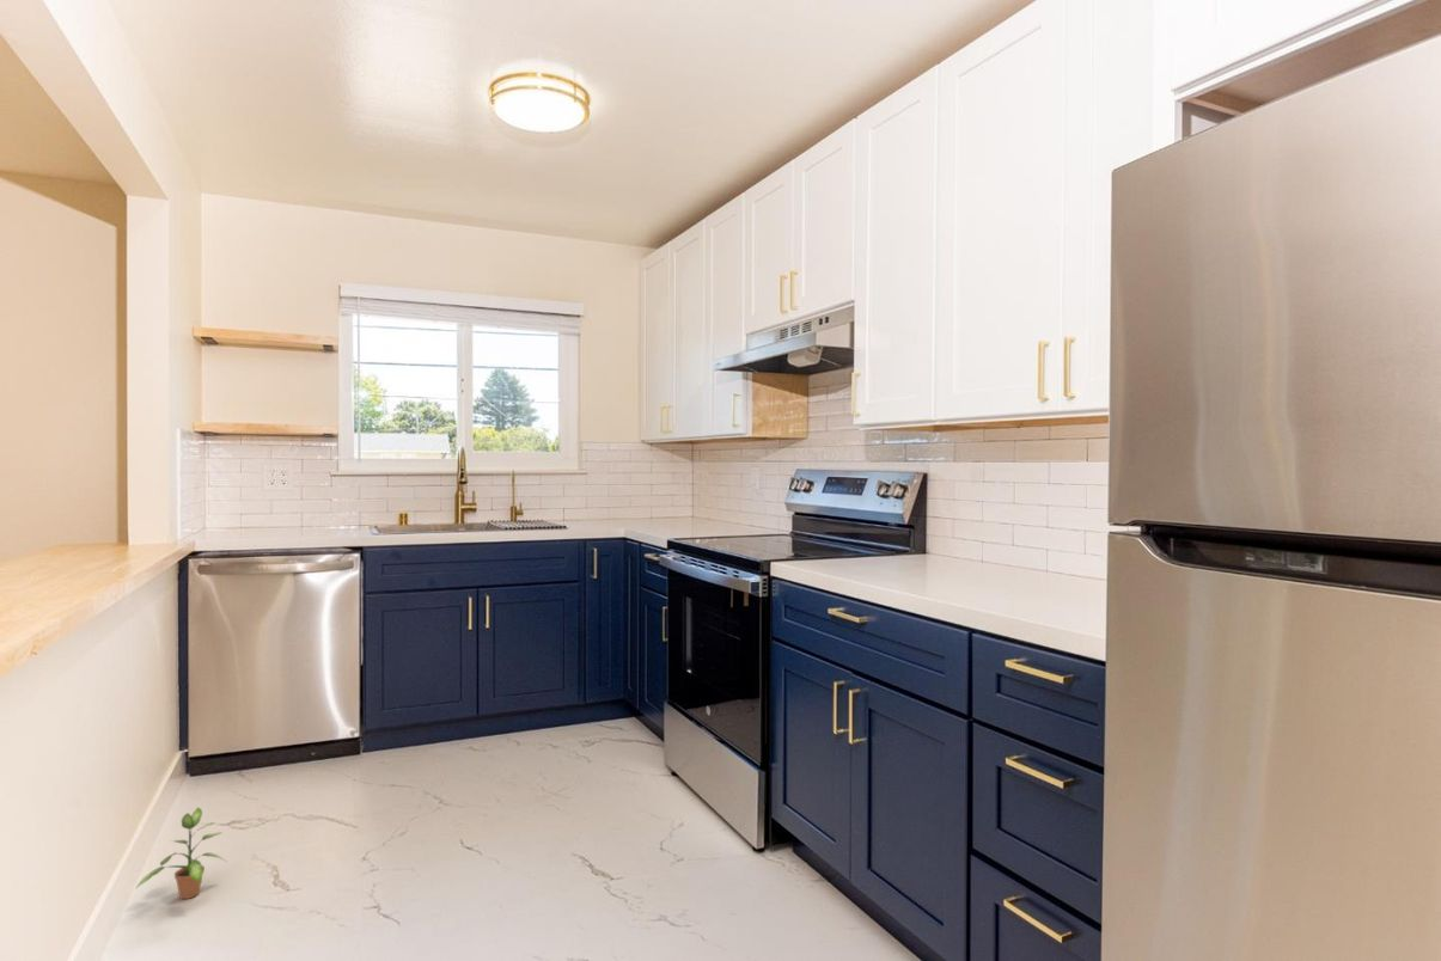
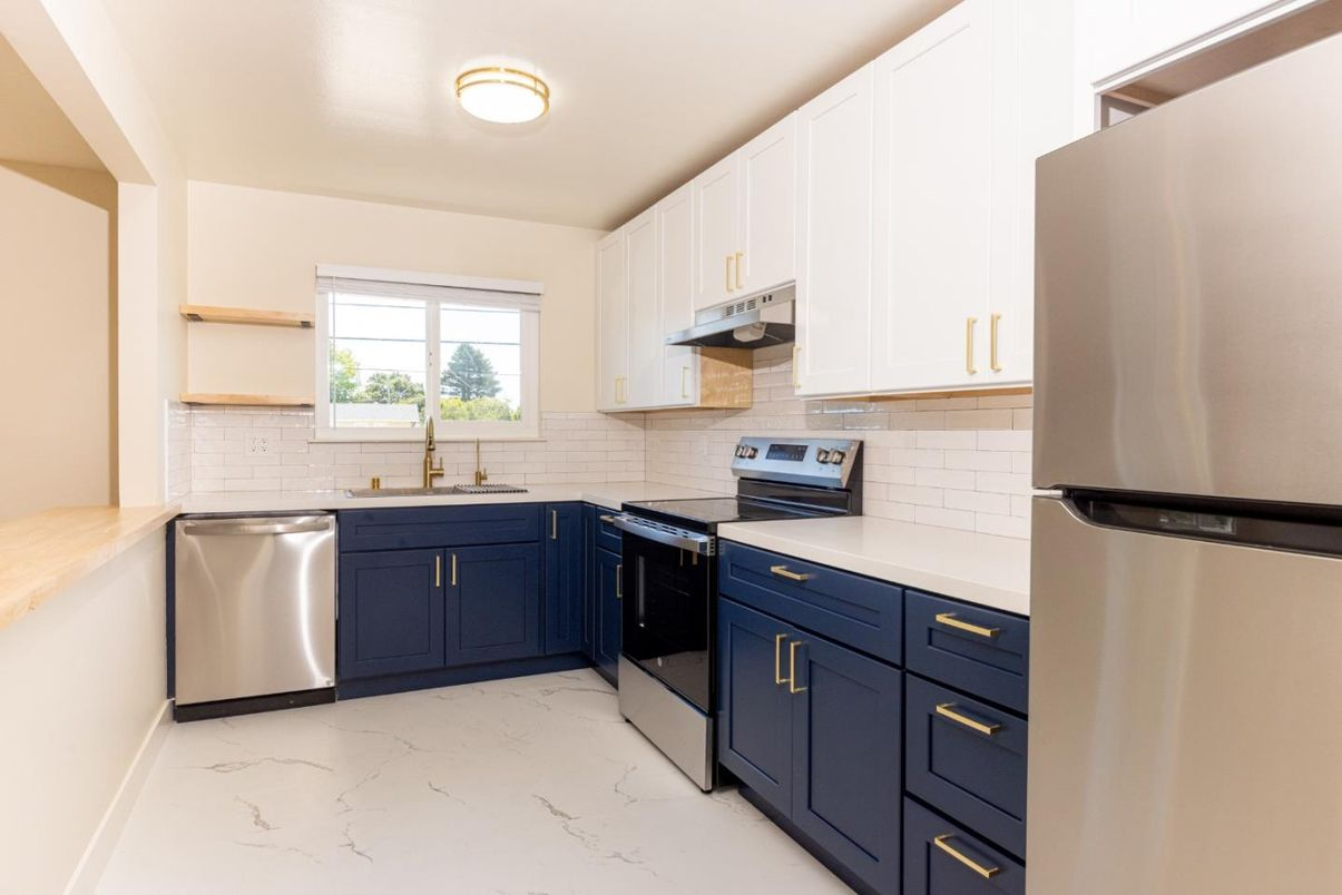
- potted plant [134,806,227,900]
